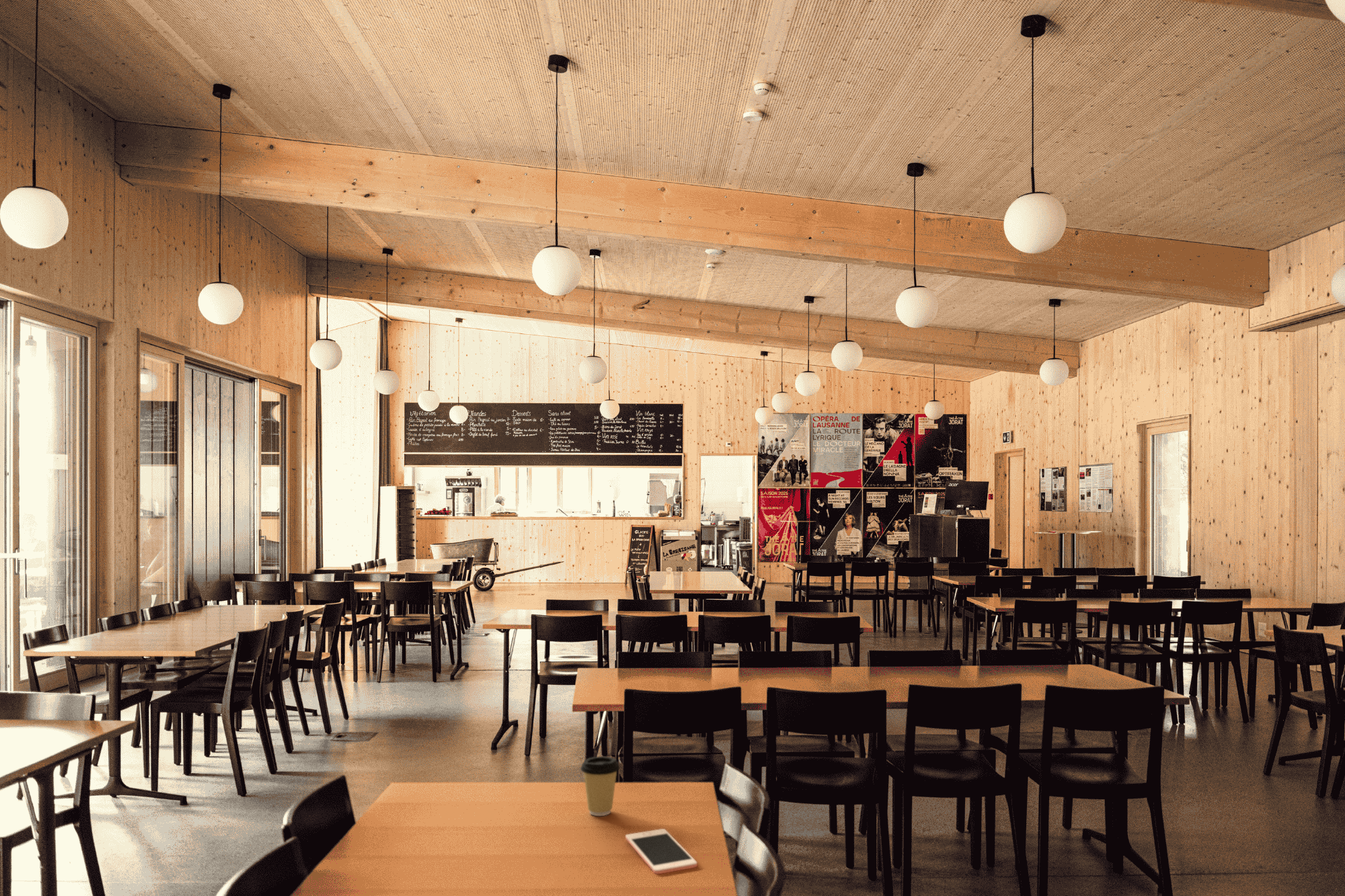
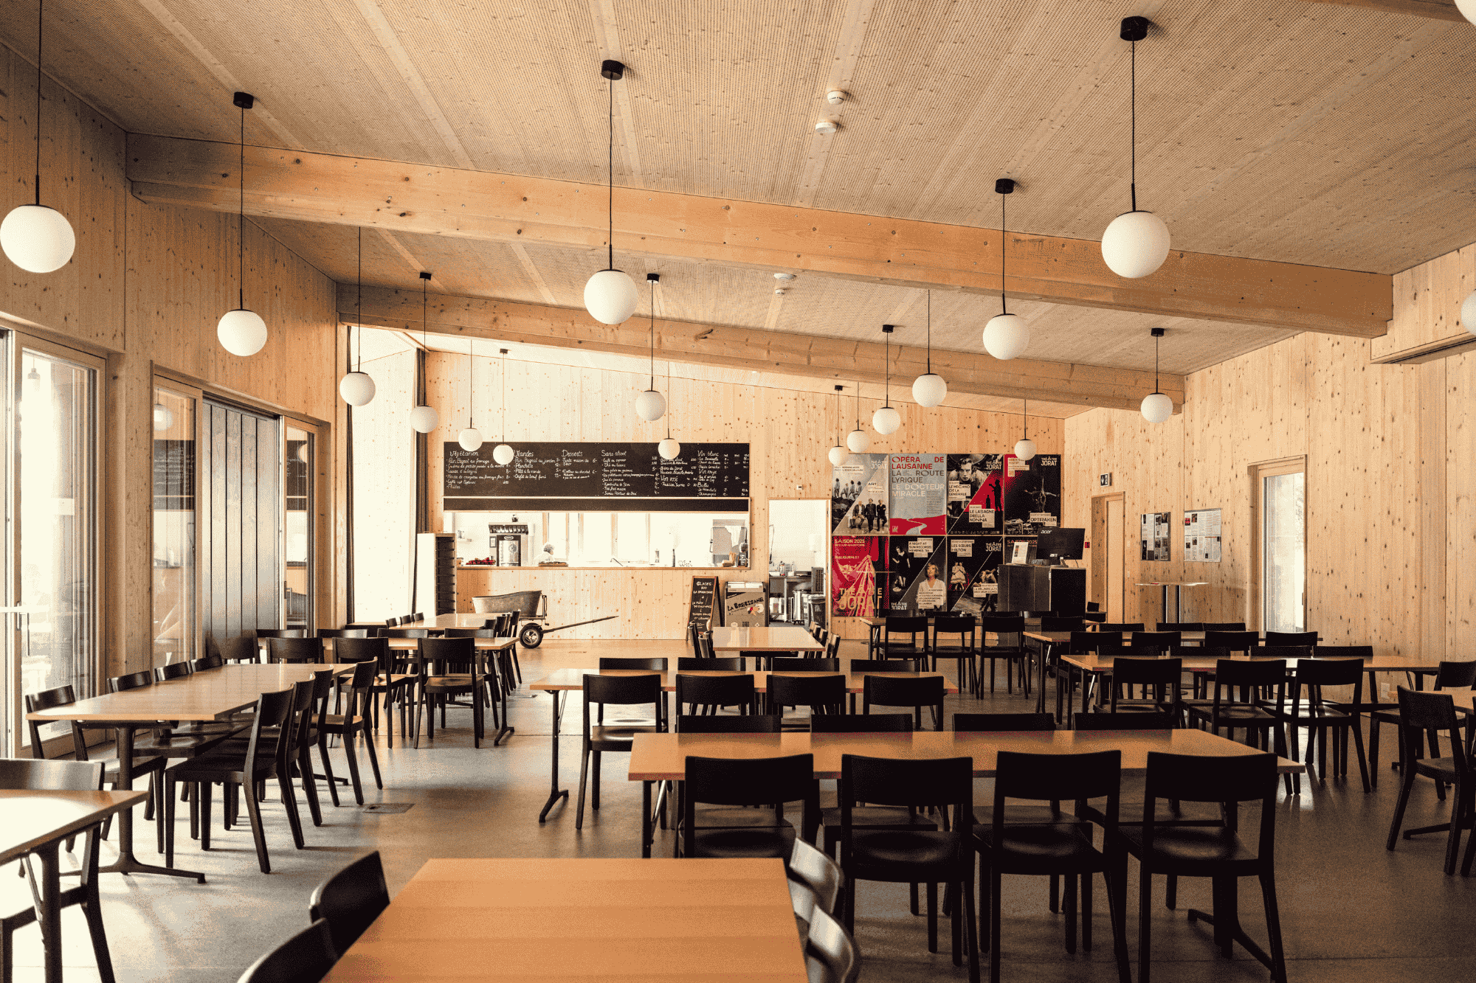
- coffee cup [580,756,621,817]
- cell phone [625,828,697,874]
